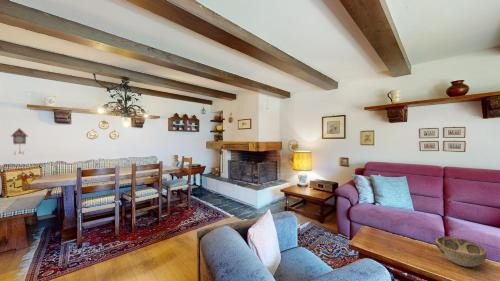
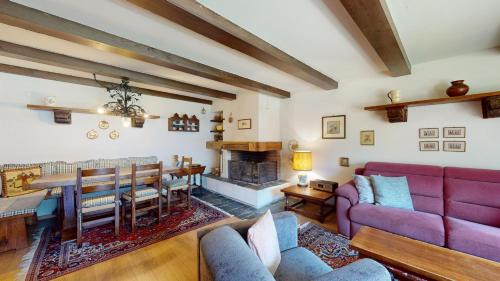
- cuckoo clock [9,127,30,156]
- decorative bowl [435,236,488,268]
